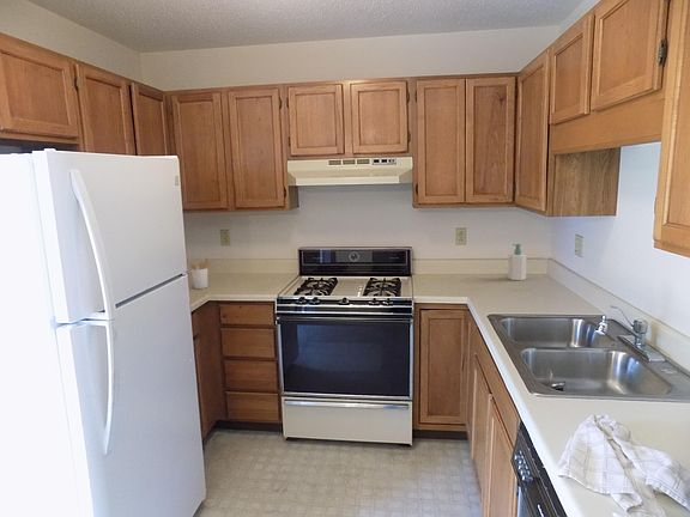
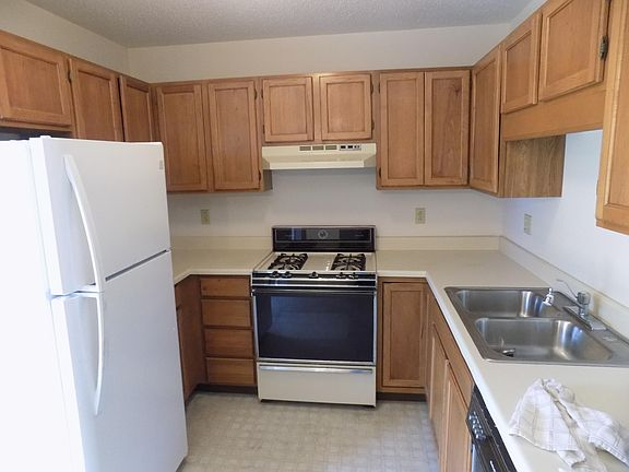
- soap bottle [507,243,528,281]
- utensil holder [188,257,212,290]
